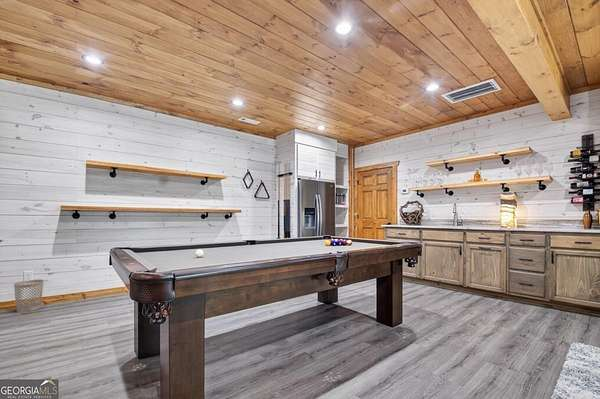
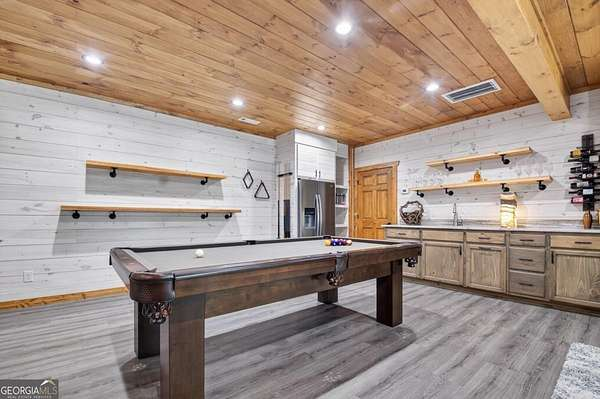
- wastebasket [13,279,45,313]
